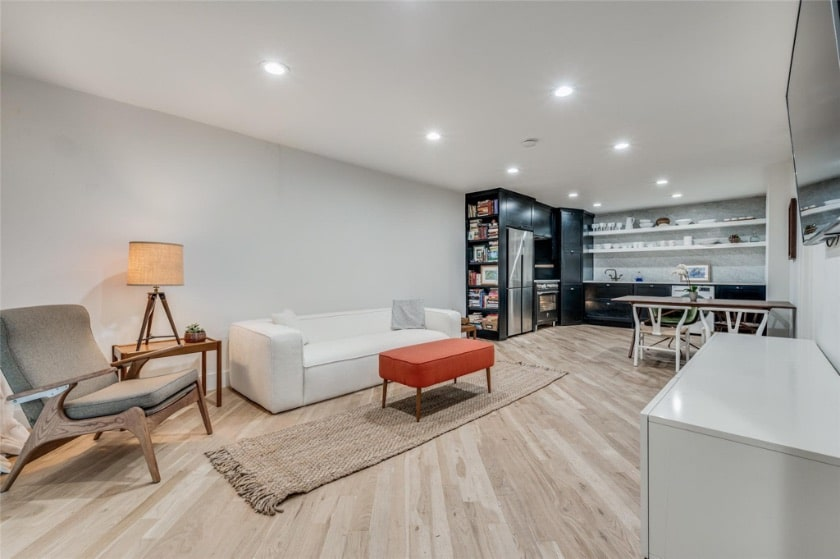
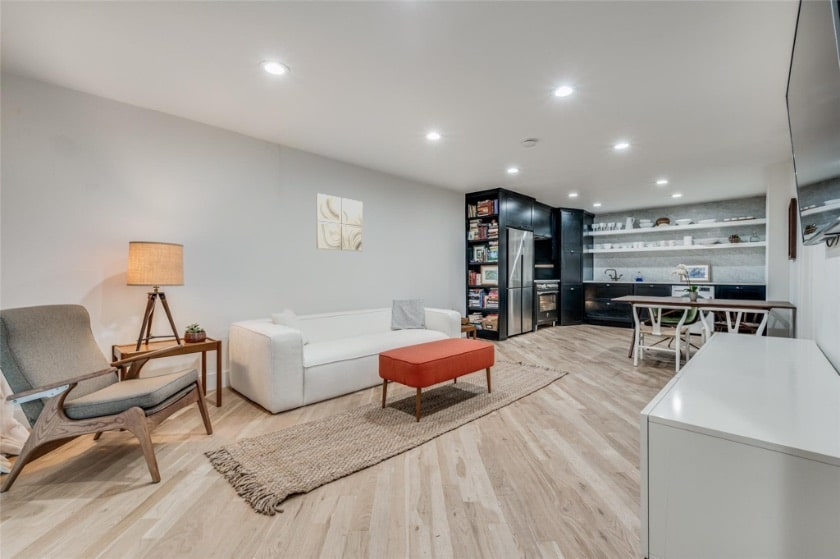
+ wall art [316,193,363,253]
